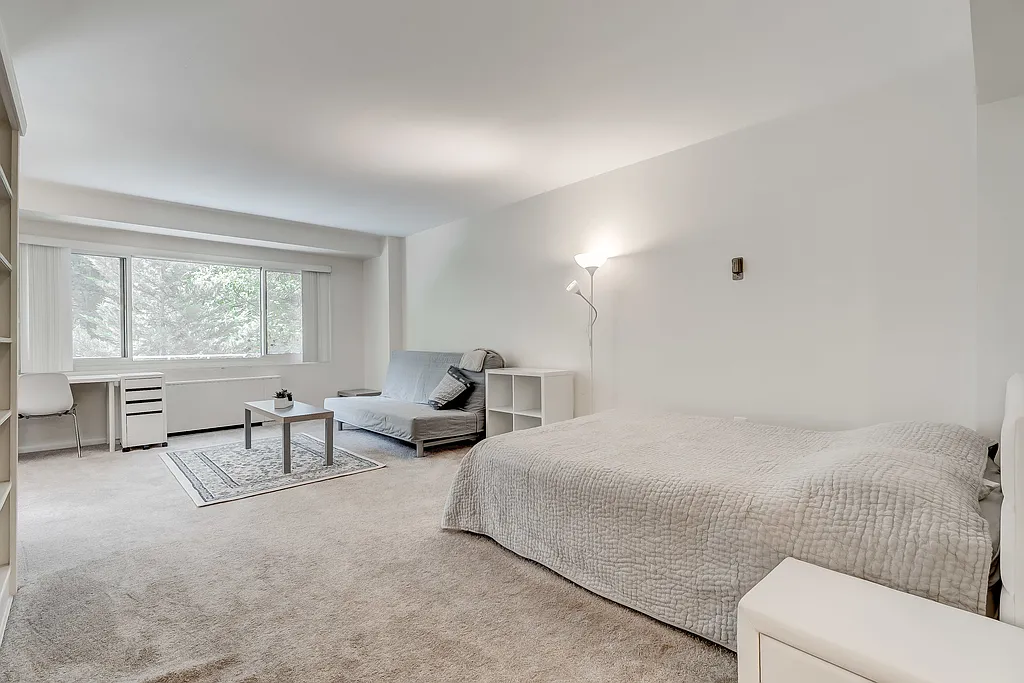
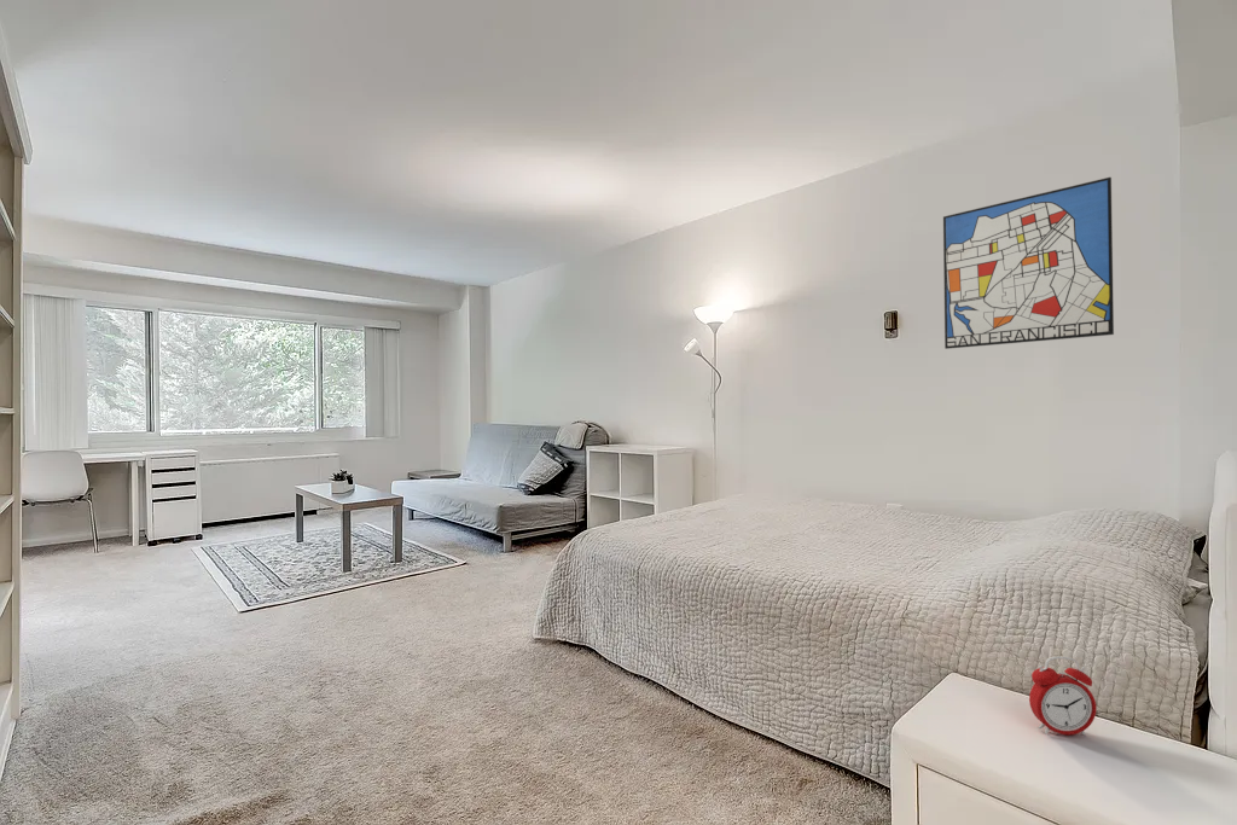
+ wall art [942,176,1115,350]
+ alarm clock [1028,655,1097,737]
